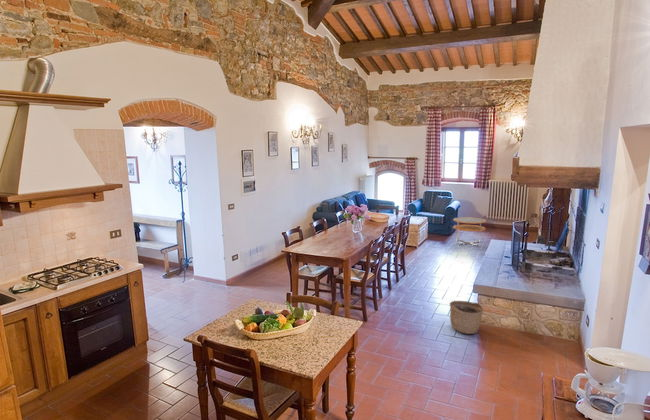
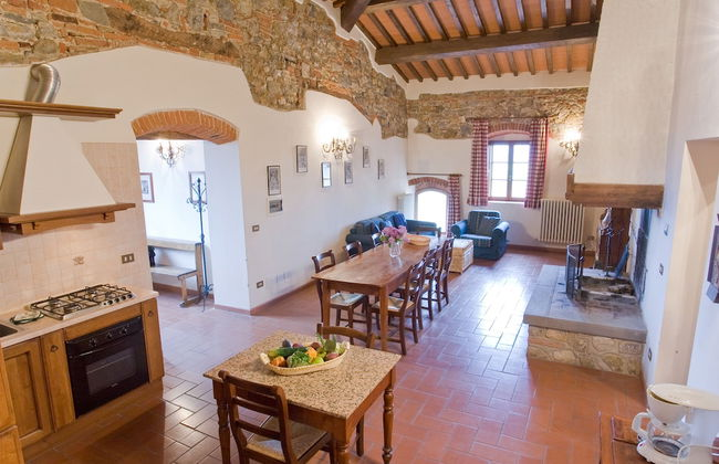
- basket [449,300,485,335]
- side table [452,216,487,247]
